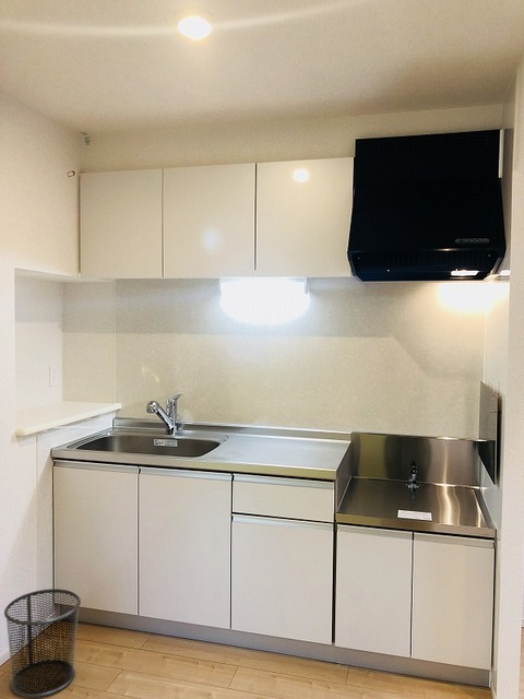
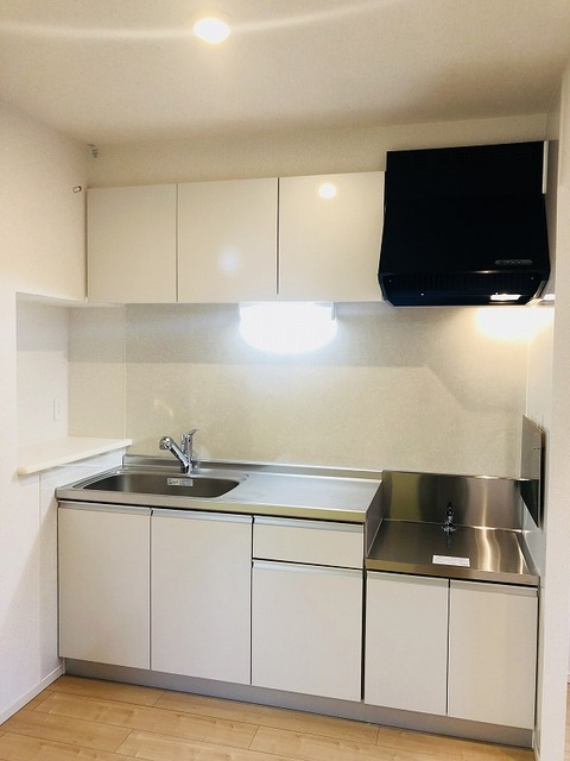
- waste bin [3,588,82,699]
